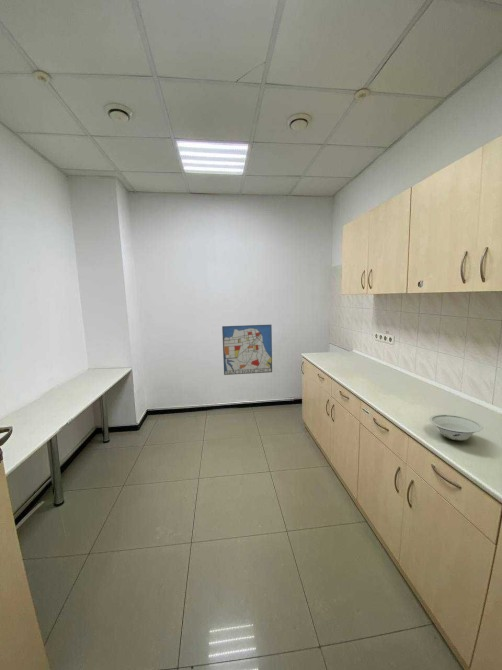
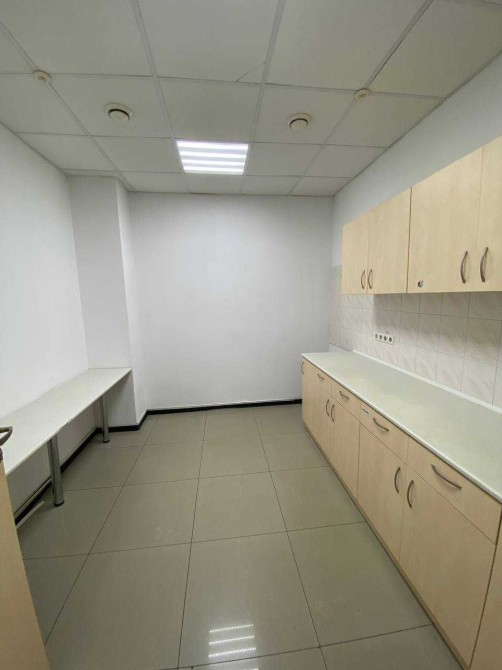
- wall art [221,324,273,376]
- bowl [428,414,484,442]
